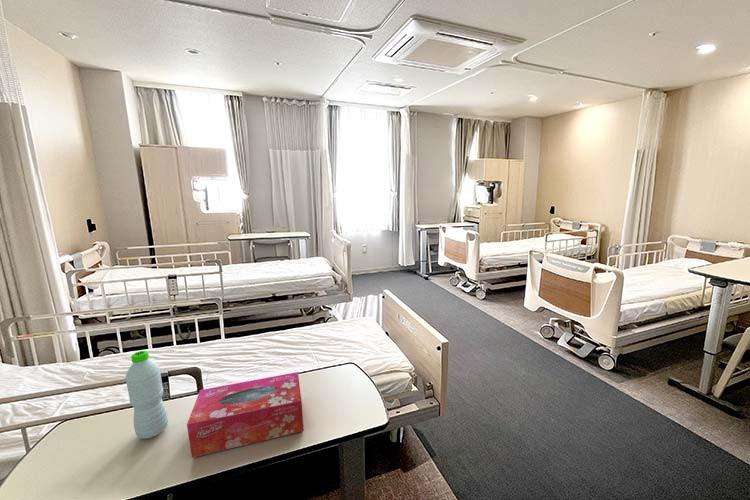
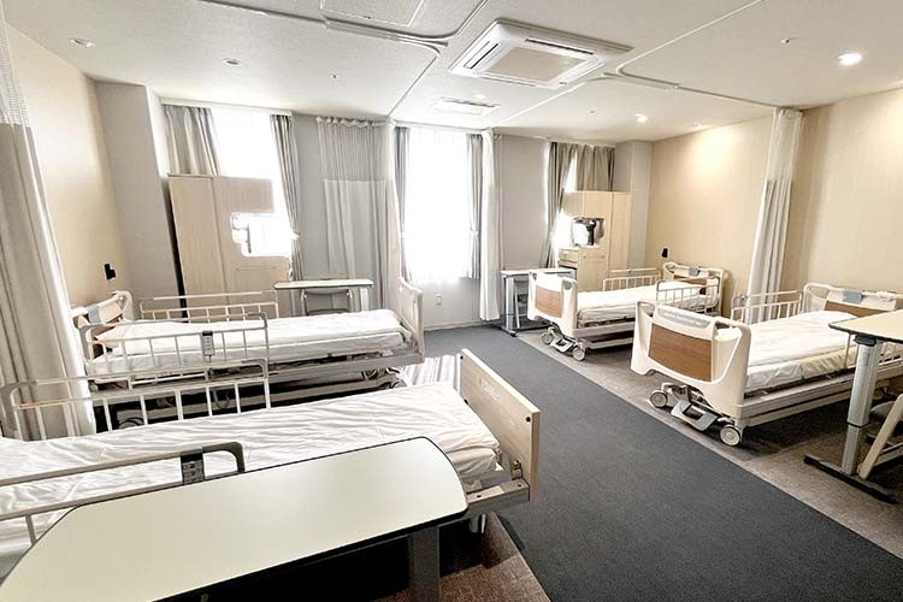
- tissue box [186,371,305,458]
- water bottle [124,350,169,440]
